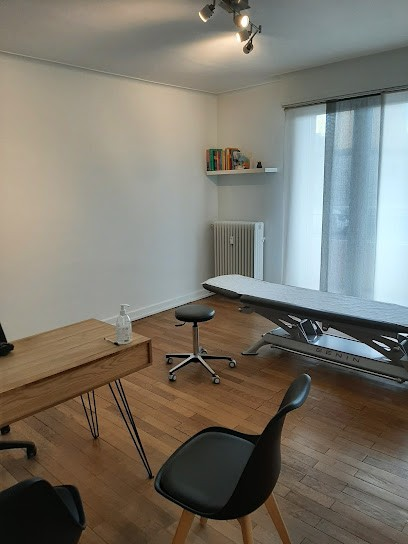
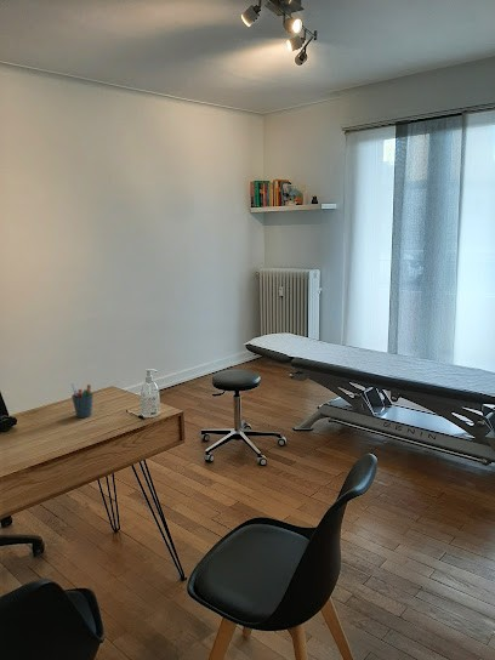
+ pen holder [70,382,95,419]
